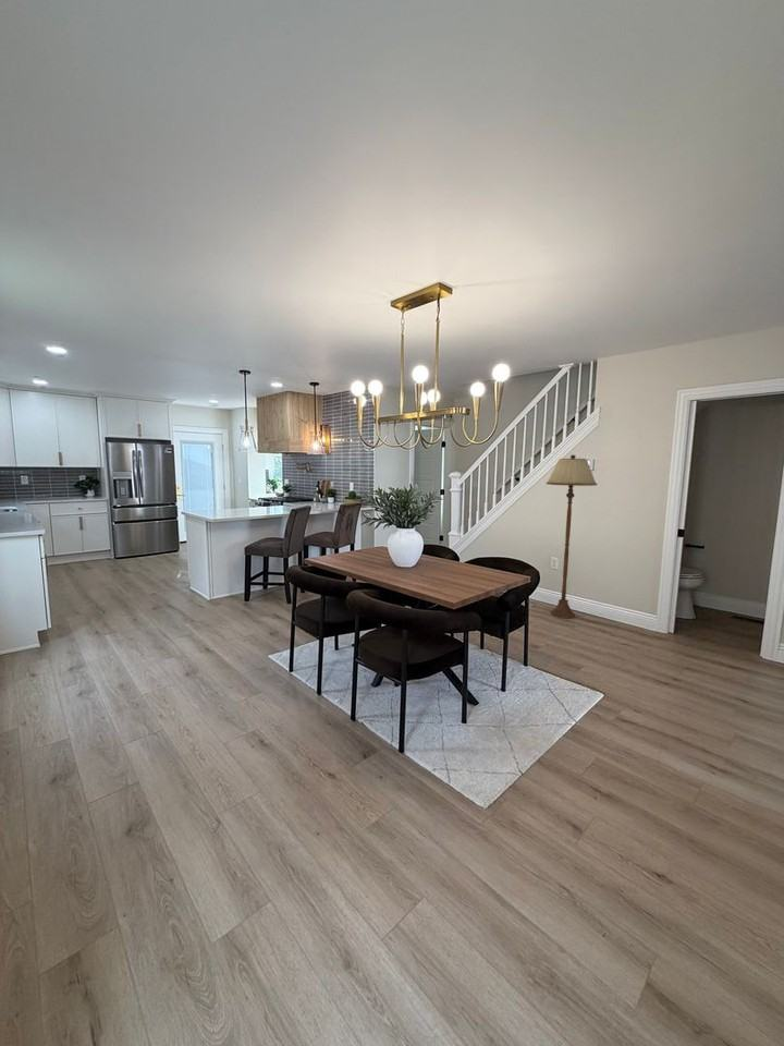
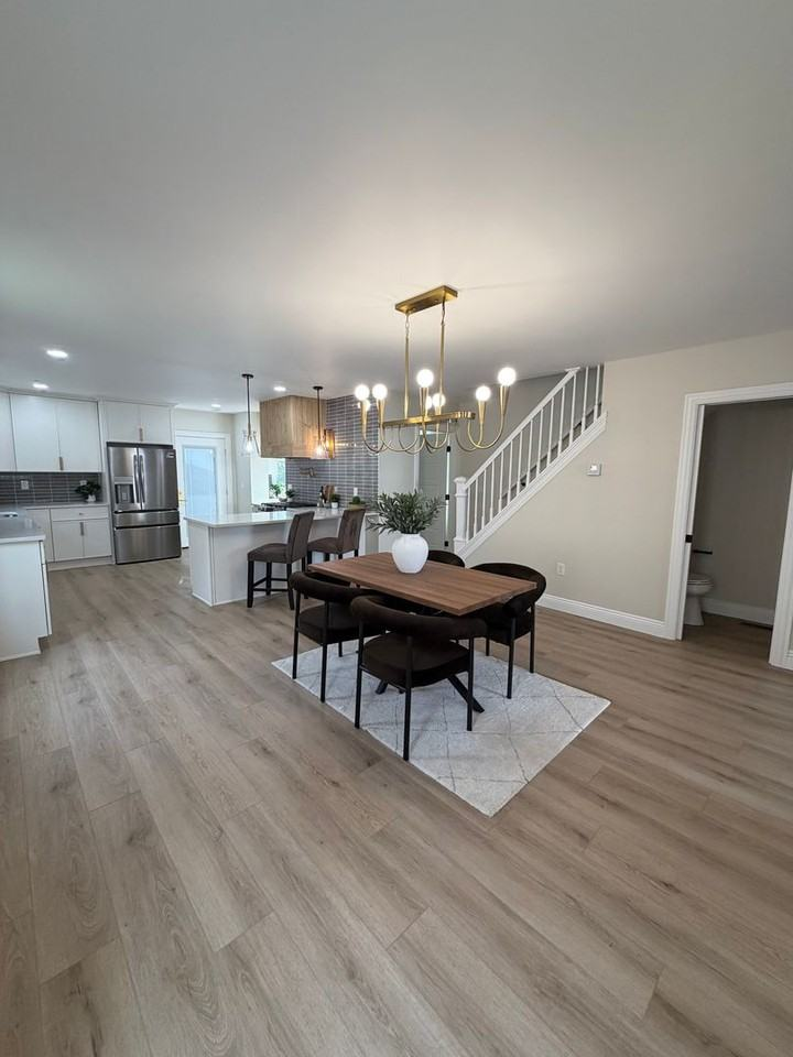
- floor lamp [546,454,598,619]
